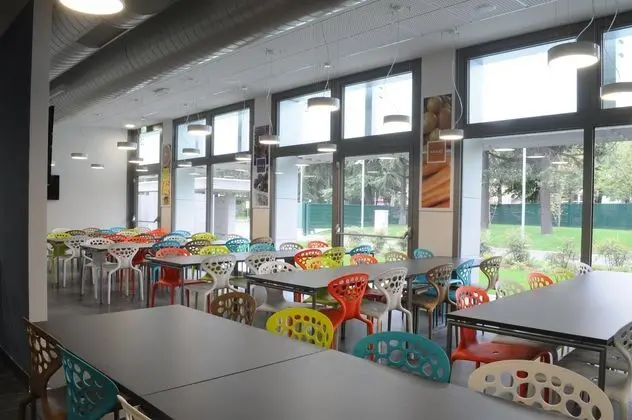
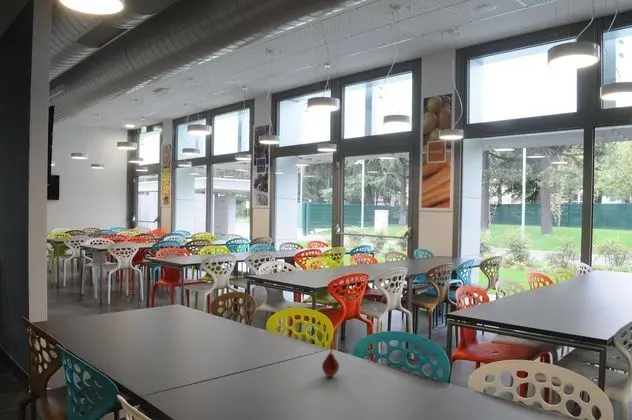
+ fruit [321,345,340,377]
